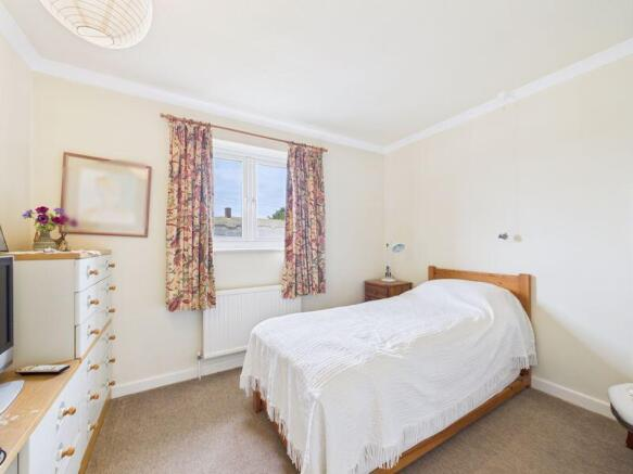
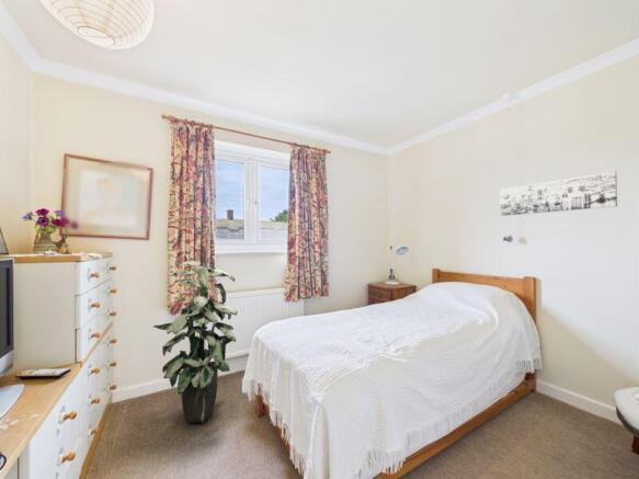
+ wall art [499,170,618,217]
+ indoor plant [152,260,239,423]
